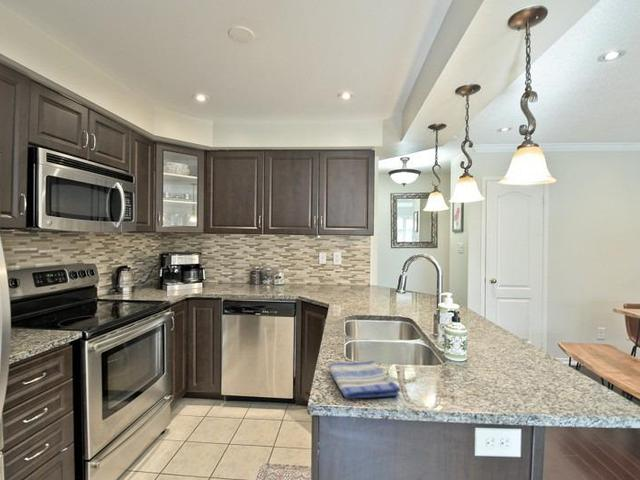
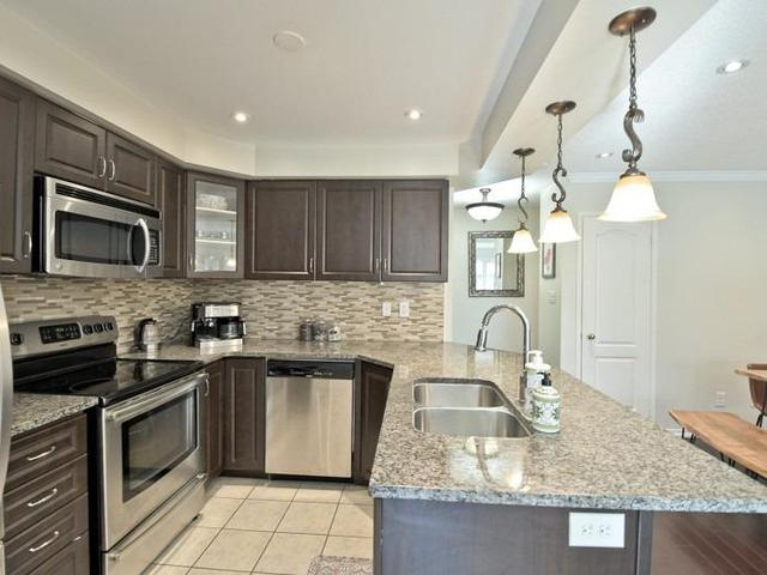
- dish towel [328,359,401,399]
